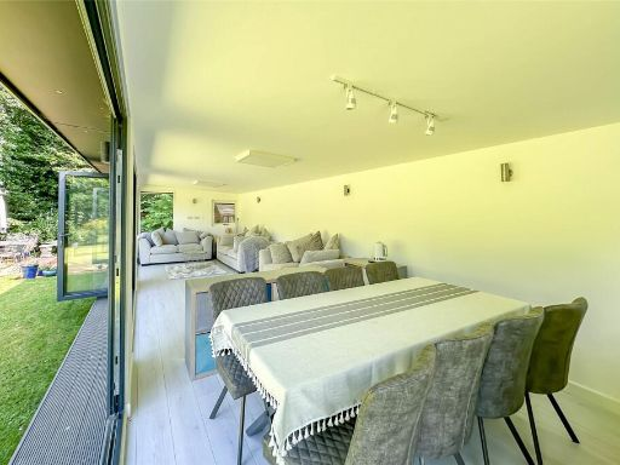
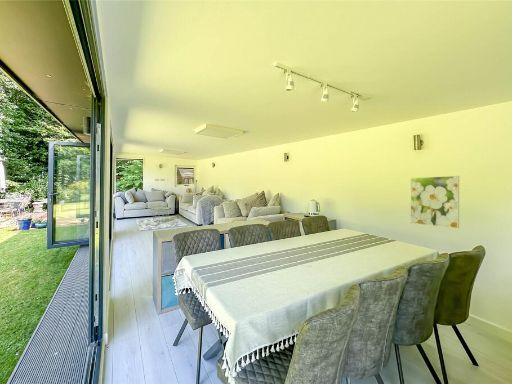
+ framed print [410,175,460,229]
